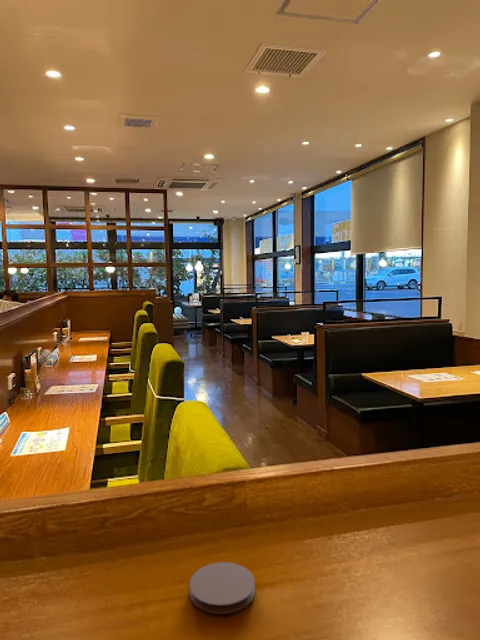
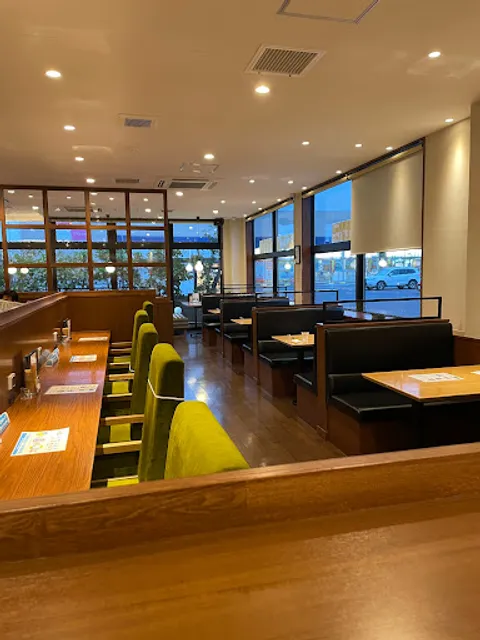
- coaster [188,561,256,615]
